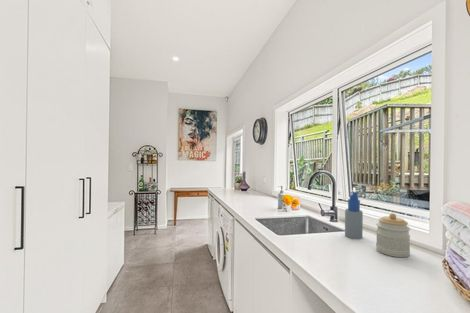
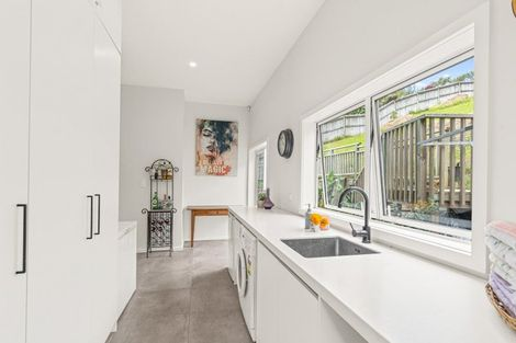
- jar [375,212,411,258]
- spray bottle [344,190,364,240]
